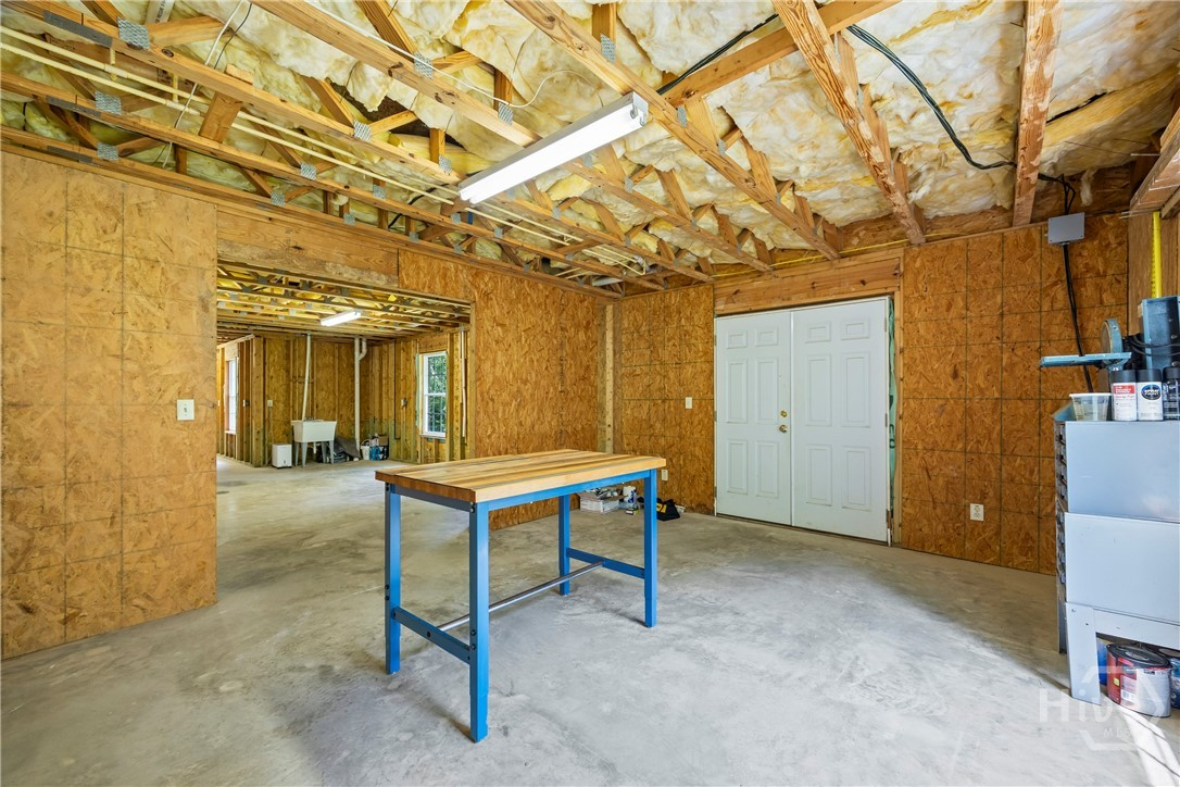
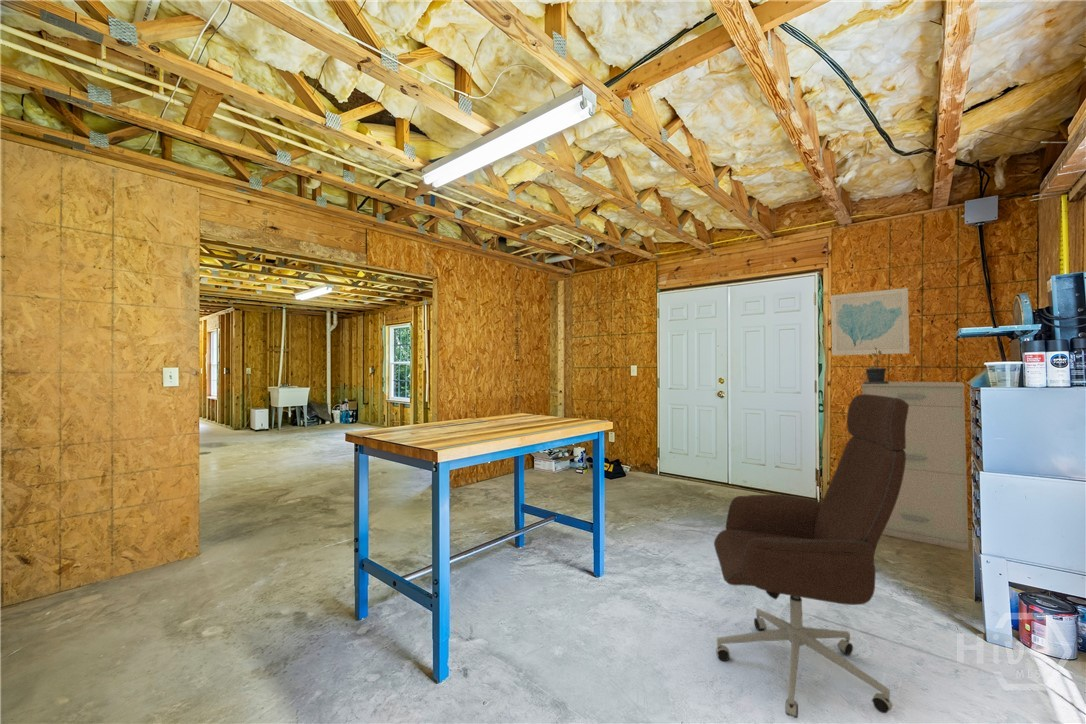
+ potted plant [862,347,889,384]
+ office chair [713,393,909,719]
+ wall art [830,287,911,356]
+ filing cabinet [860,381,970,552]
